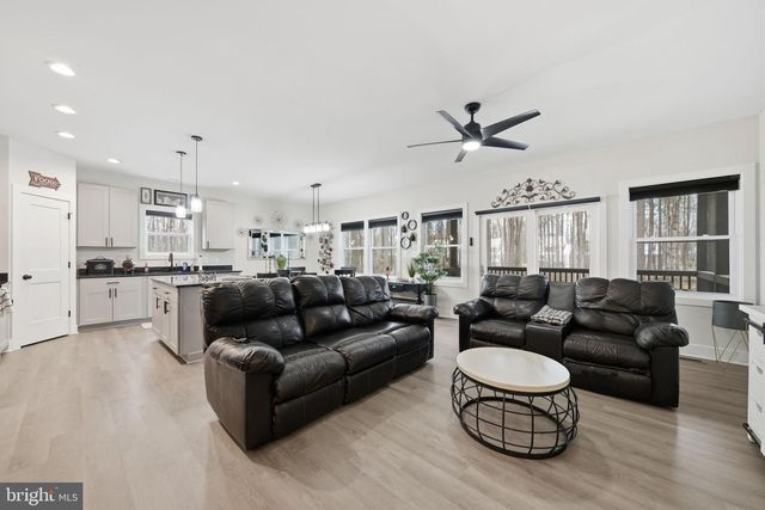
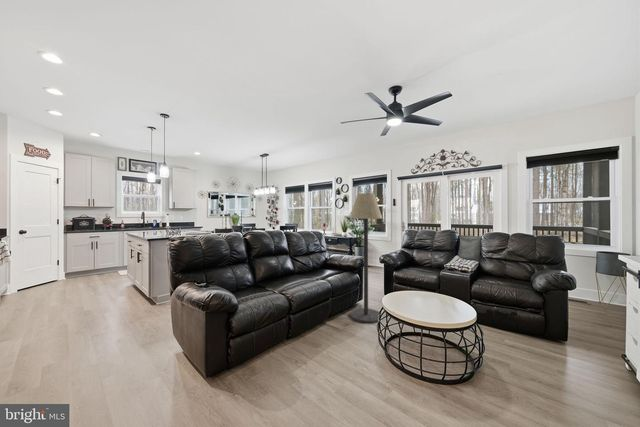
+ floor lamp [349,193,383,324]
